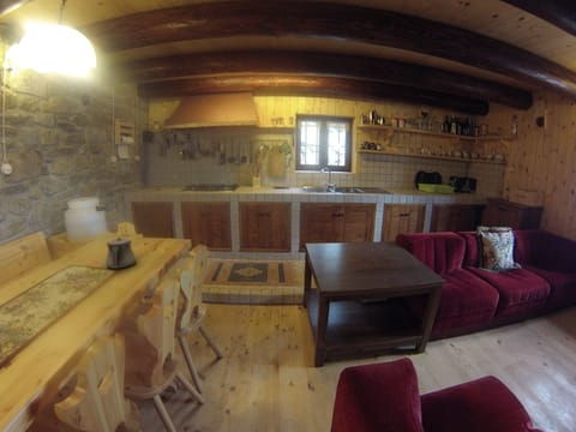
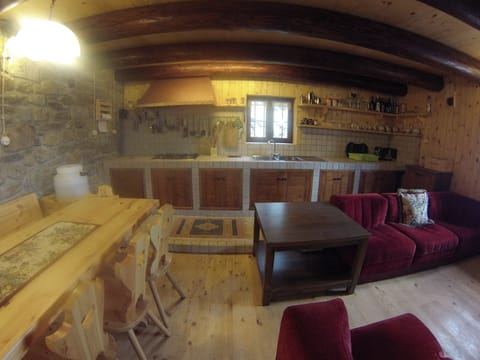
- teapot [104,236,137,270]
